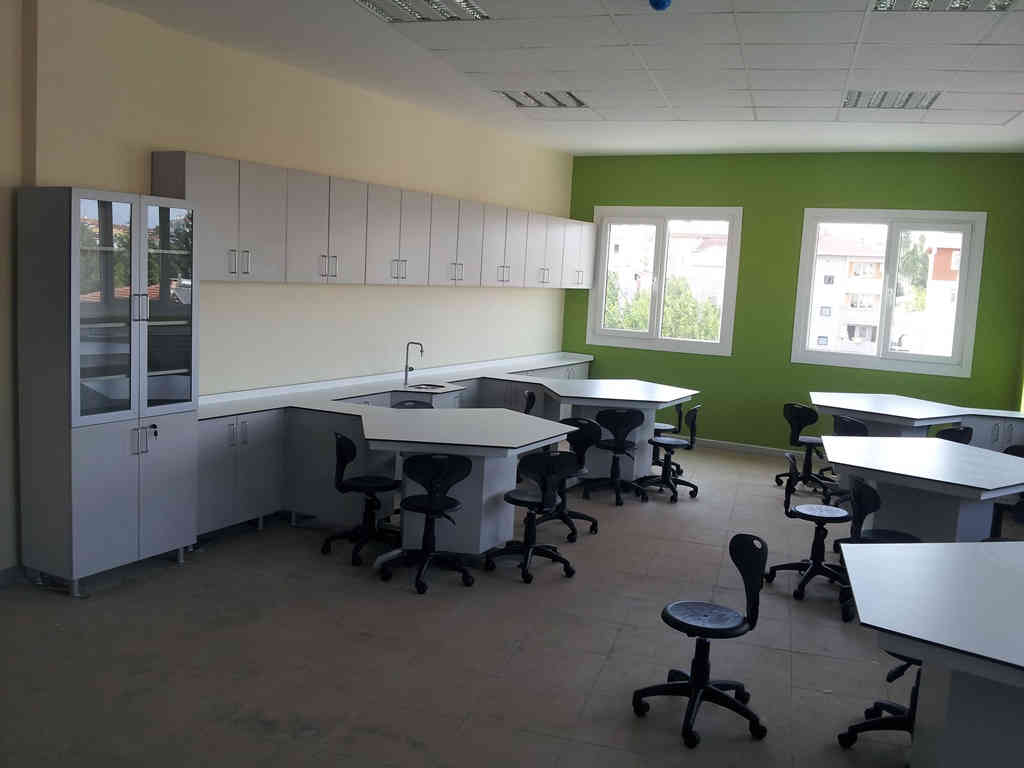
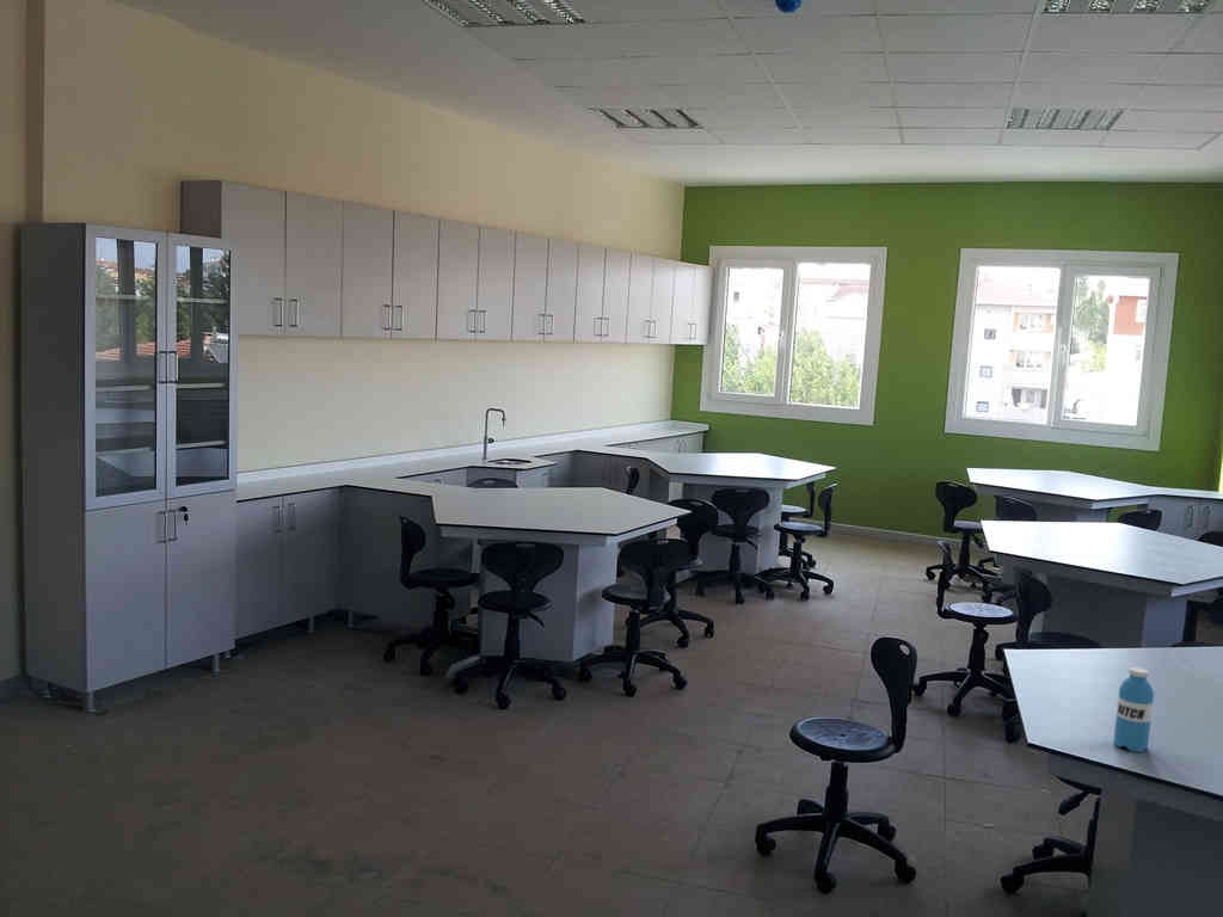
+ water bottle [1112,666,1155,753]
